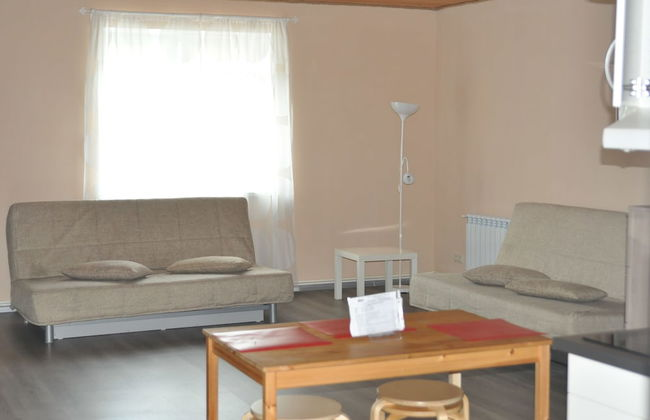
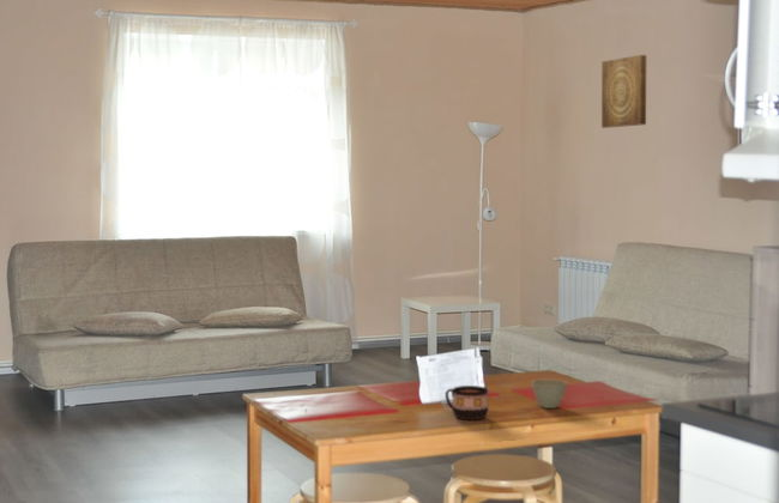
+ flower pot [531,378,568,410]
+ wall art [600,54,647,129]
+ cup [445,384,489,420]
